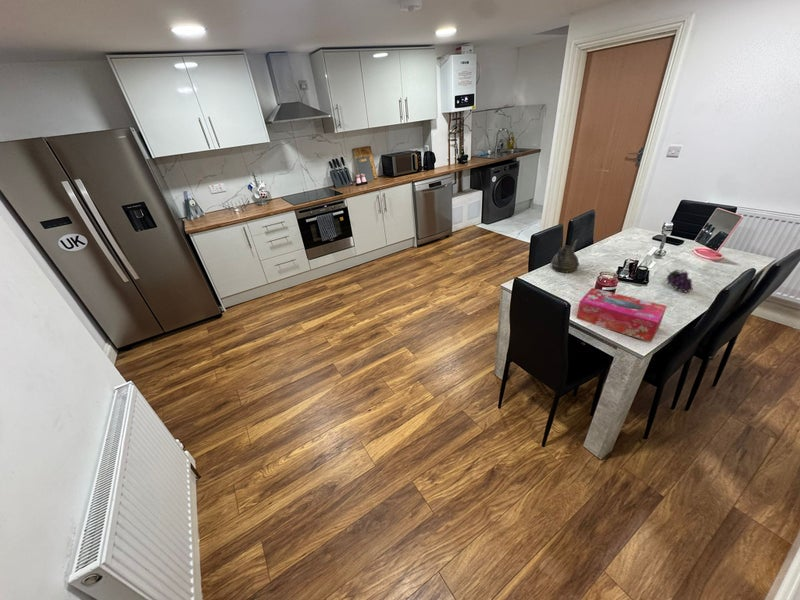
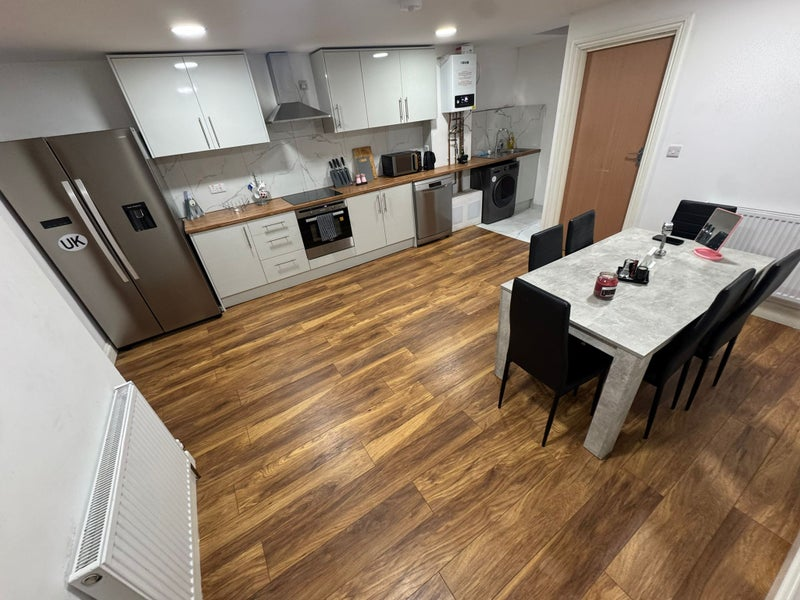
- fruit [664,268,694,294]
- tissue box [576,287,668,343]
- teapot [550,238,580,274]
